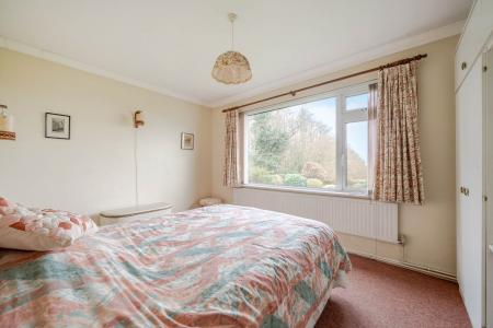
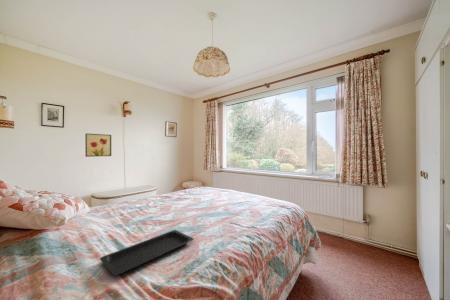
+ serving tray [99,229,195,276]
+ wall art [84,132,112,158]
